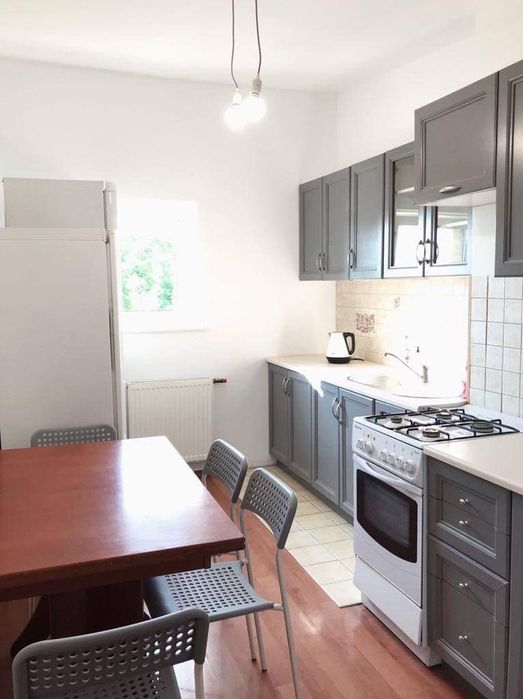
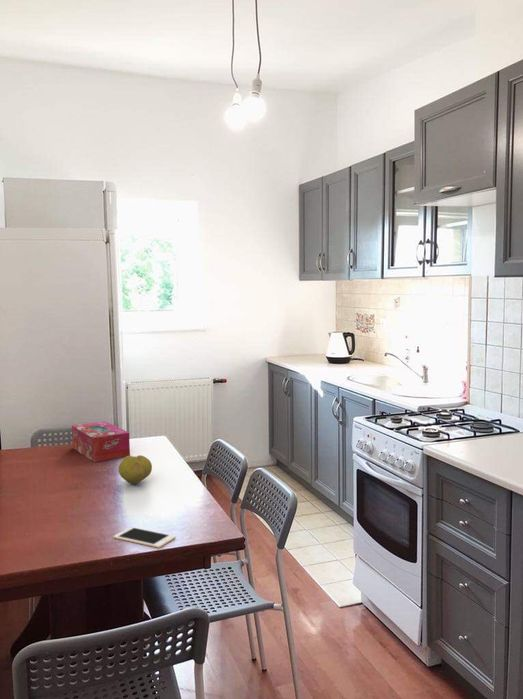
+ cell phone [113,526,176,549]
+ tissue box [71,420,131,463]
+ fruit [117,454,153,485]
